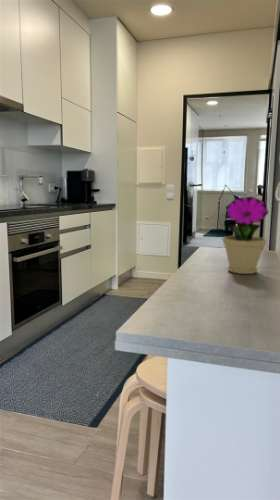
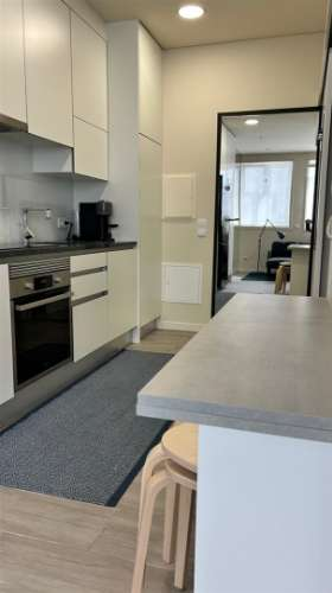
- flower pot [222,195,270,275]
